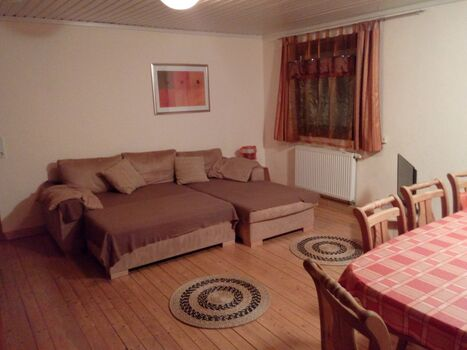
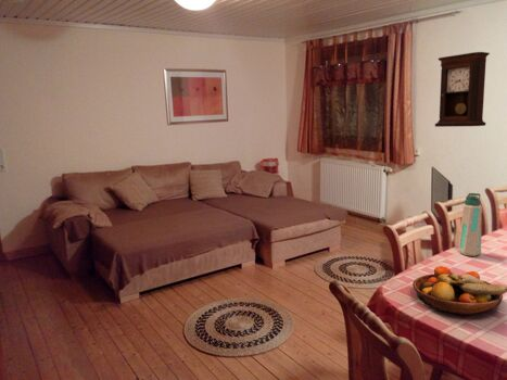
+ pendulum clock [433,51,491,128]
+ fruit bowl [411,265,507,316]
+ water bottle [457,192,483,257]
